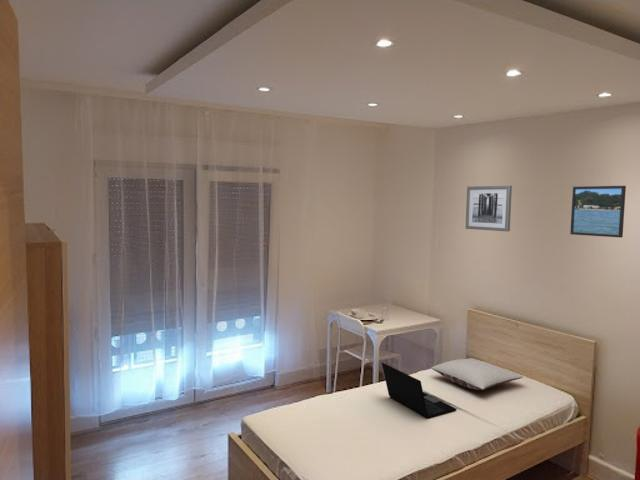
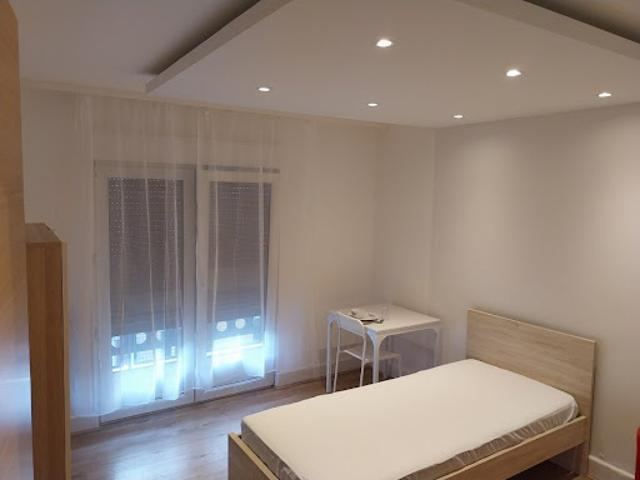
- laptop [381,362,458,419]
- wall art [465,185,513,232]
- pillow [431,357,524,391]
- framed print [569,185,627,239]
